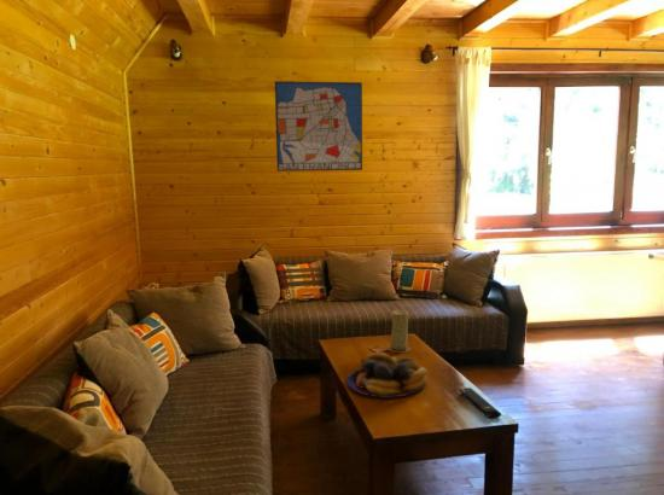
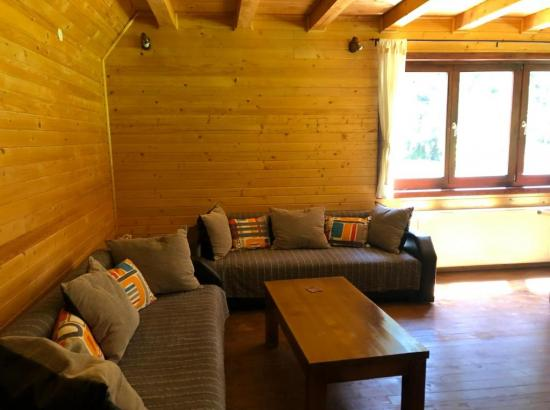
- fruit bowl [345,351,429,400]
- wall art [274,80,363,173]
- candle [386,309,410,354]
- remote control [458,386,502,419]
